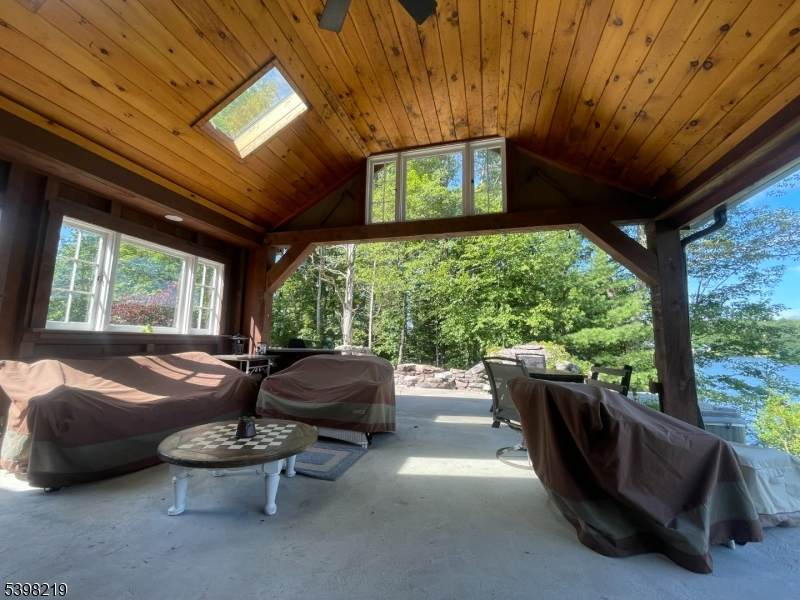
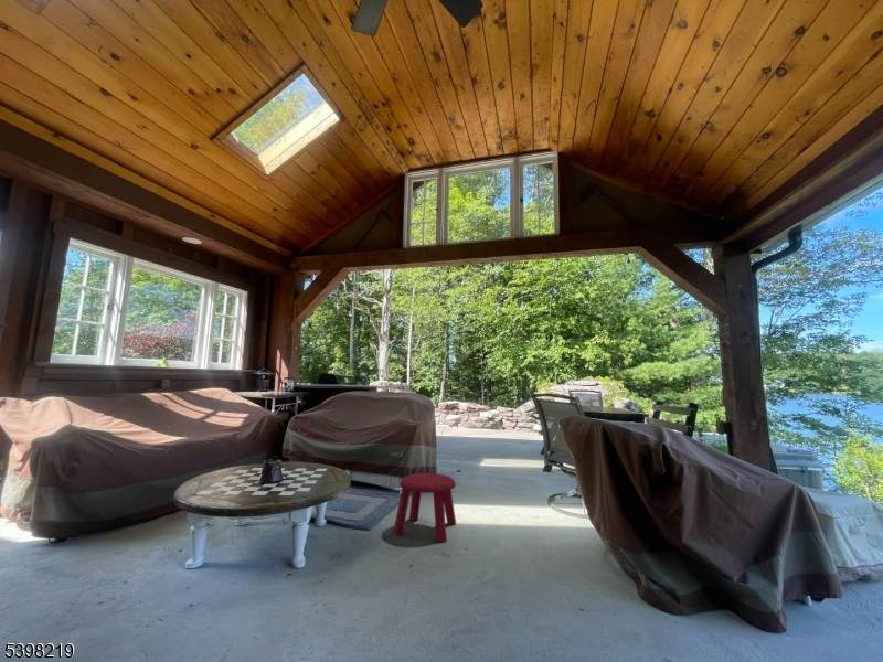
+ stool [392,472,457,544]
